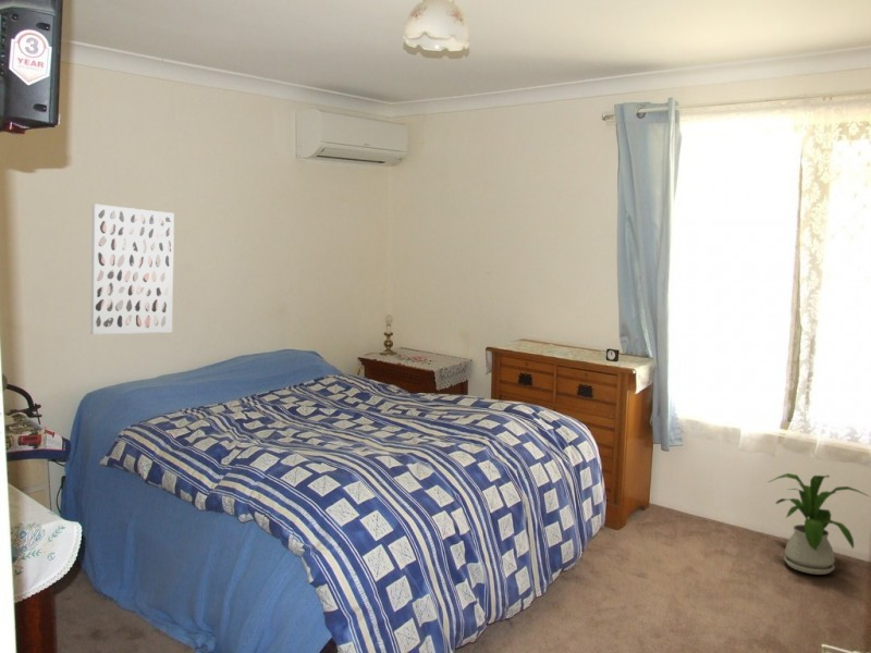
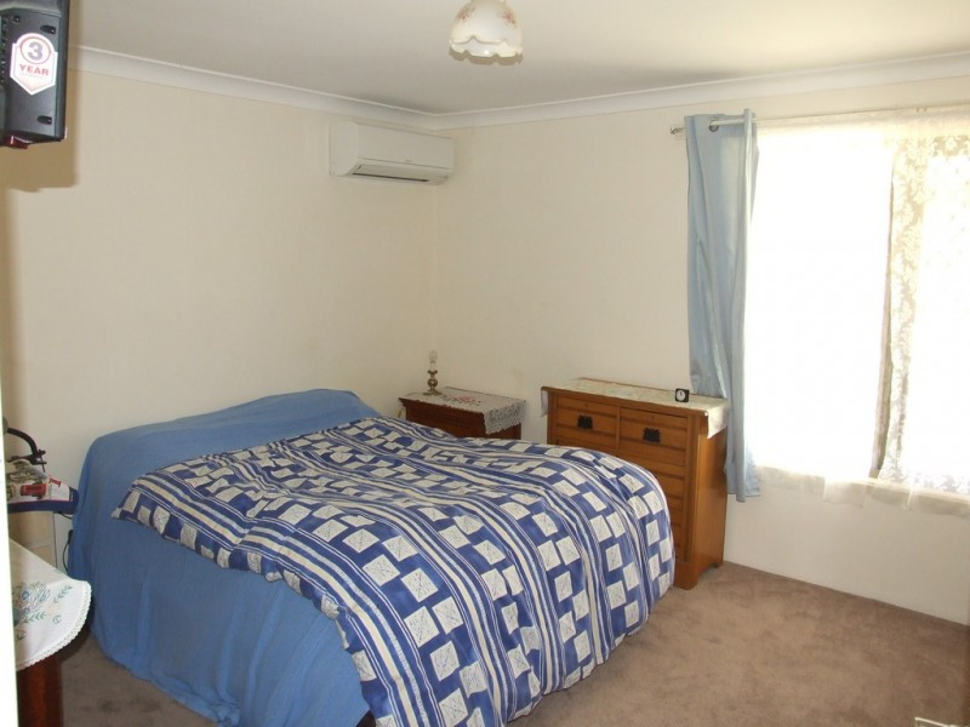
- wall art [89,202,175,335]
- house plant [768,472,870,576]
